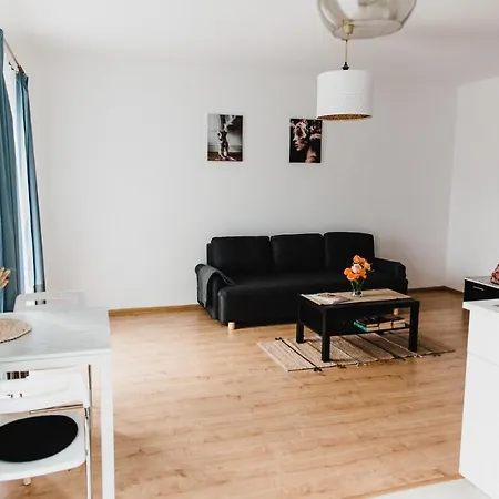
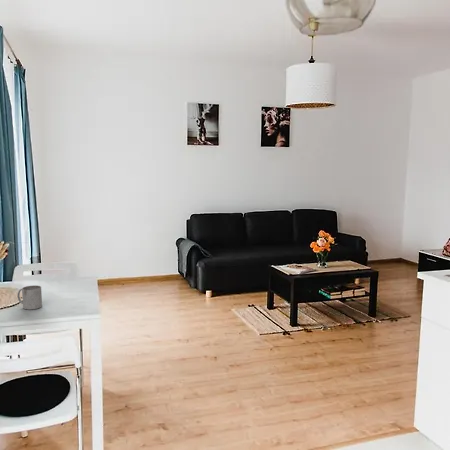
+ mug [17,284,43,311]
